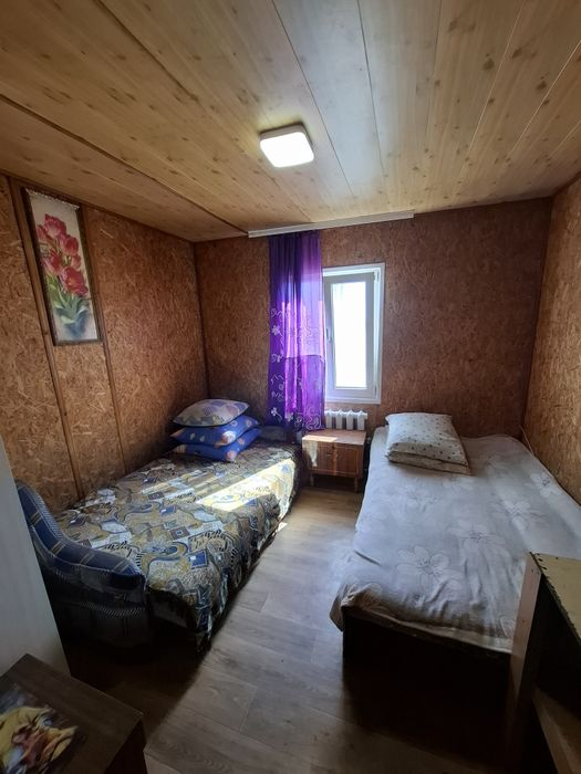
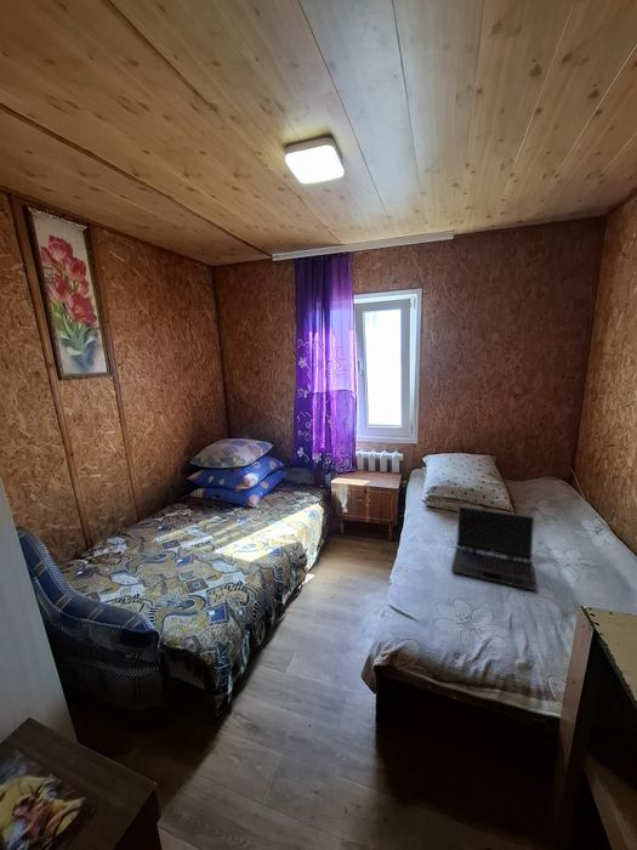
+ laptop computer [450,504,538,591]
